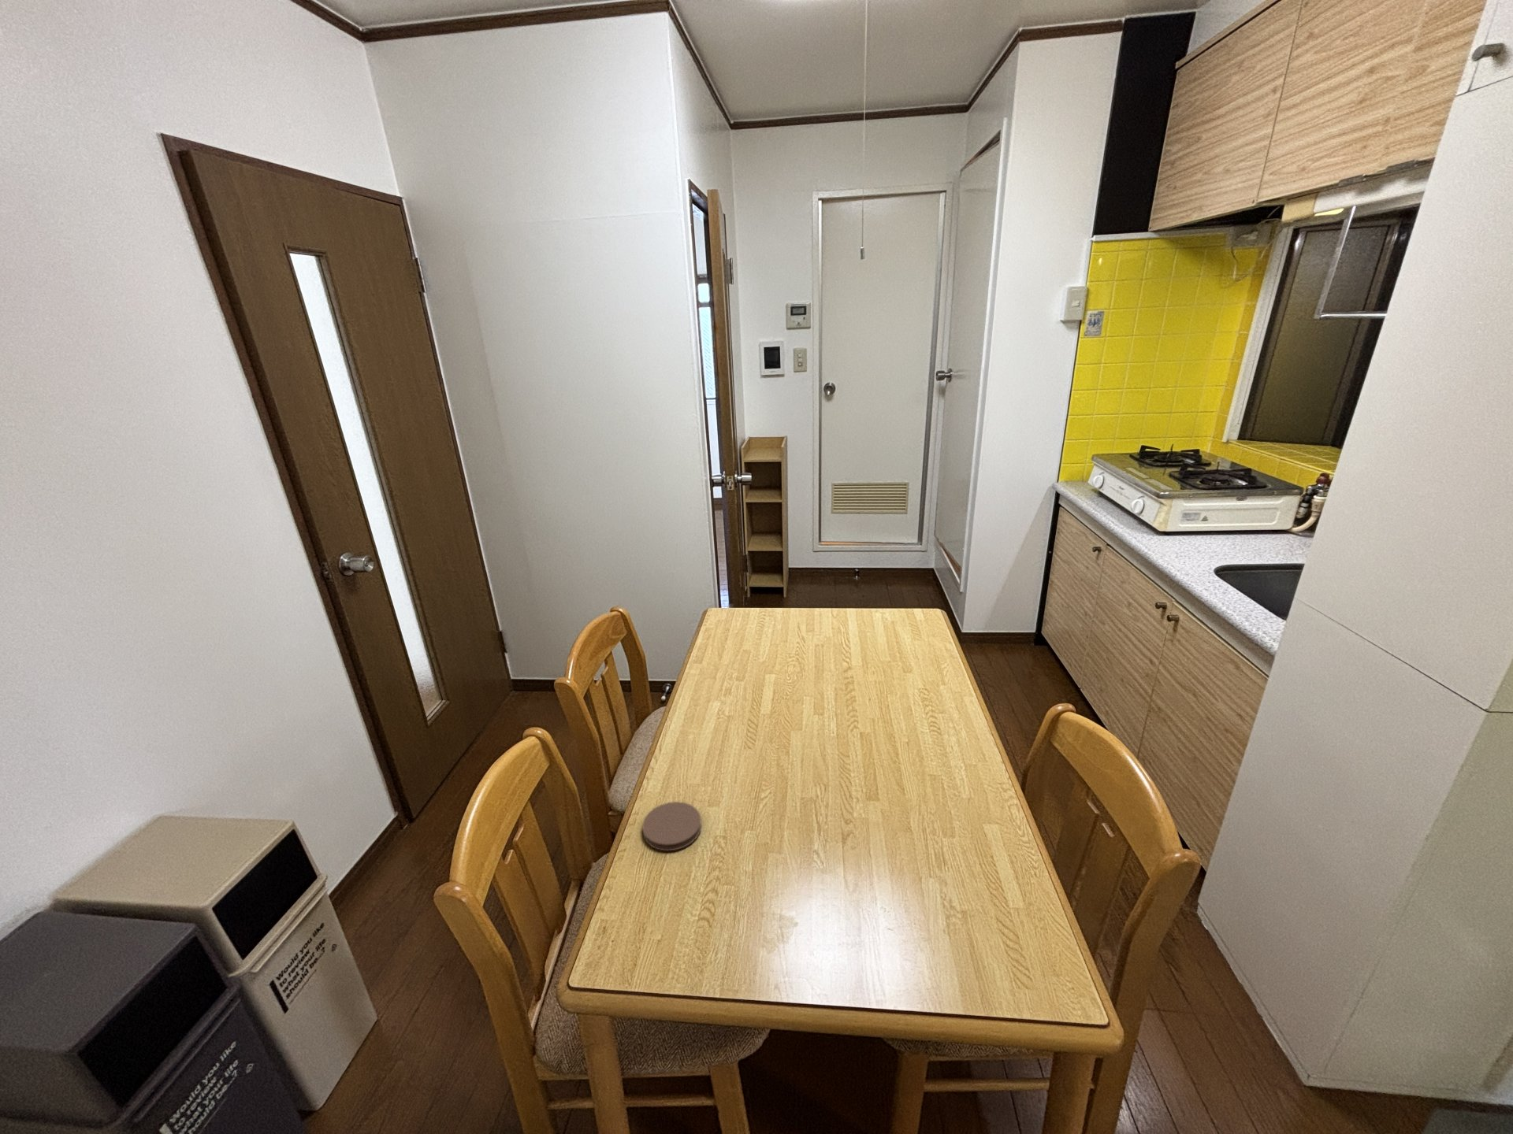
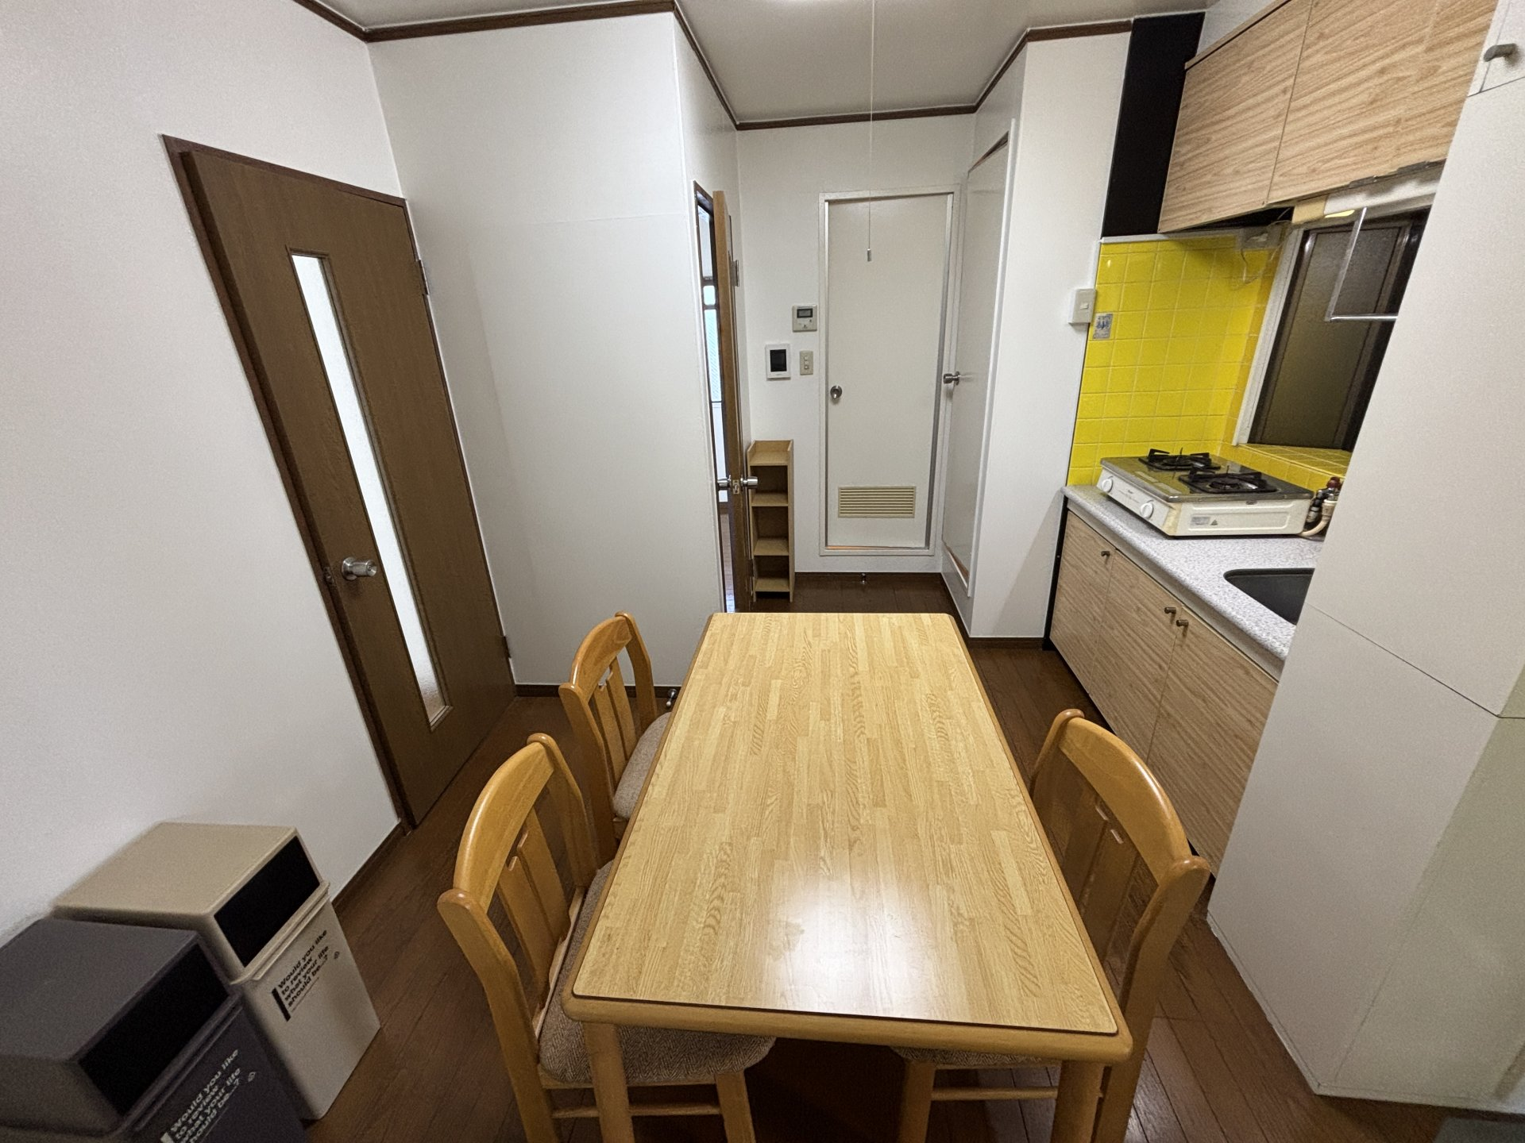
- coaster [641,800,702,852]
